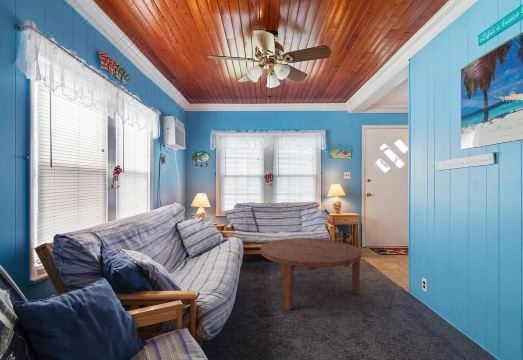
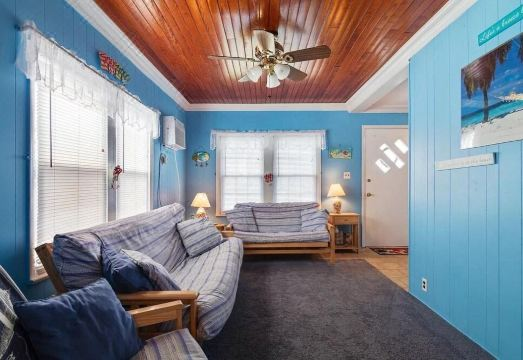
- coffee table [260,237,362,311]
